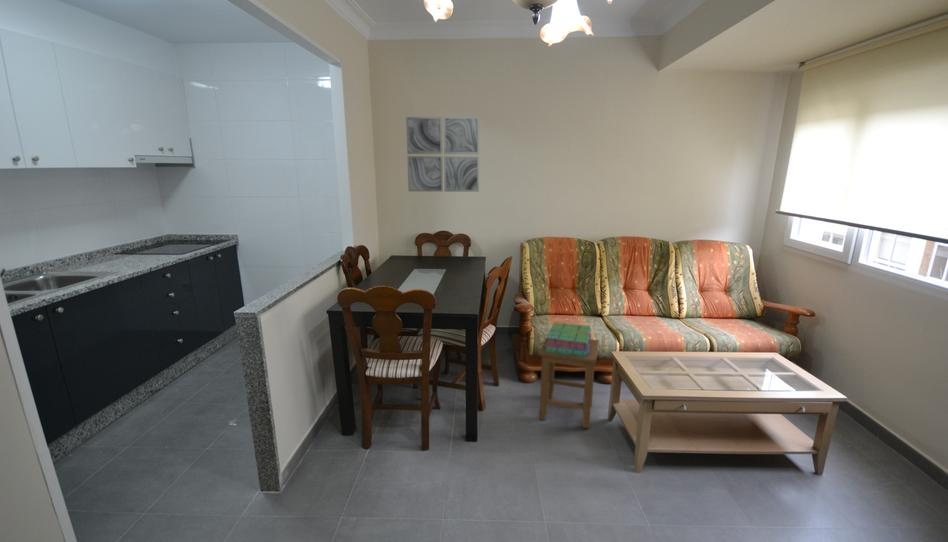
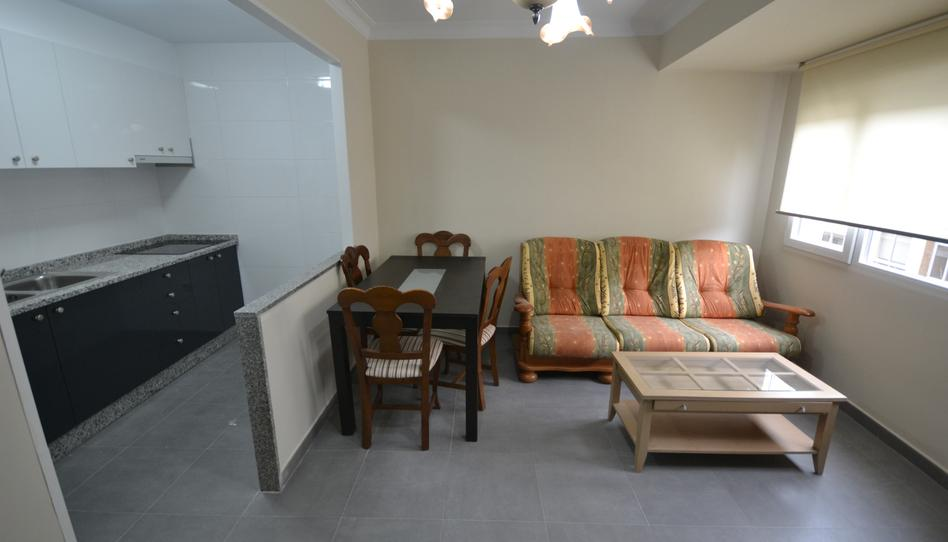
- stack of books [545,321,592,357]
- wall art [405,116,480,193]
- stool [538,334,600,430]
